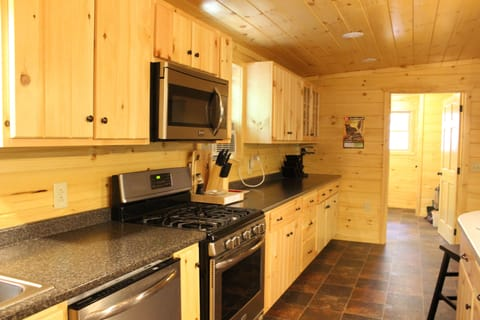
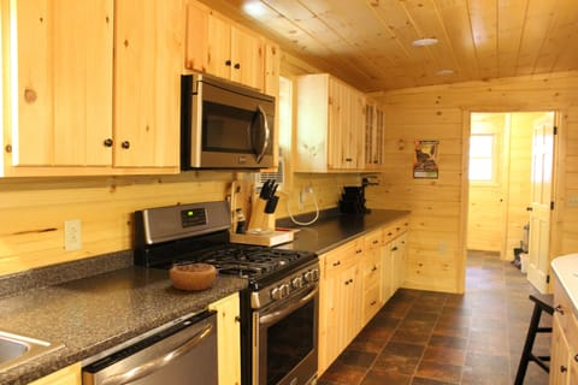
+ pastry [169,262,217,292]
